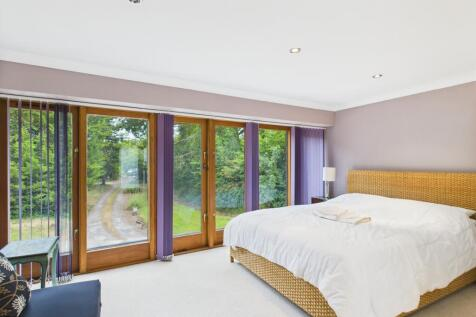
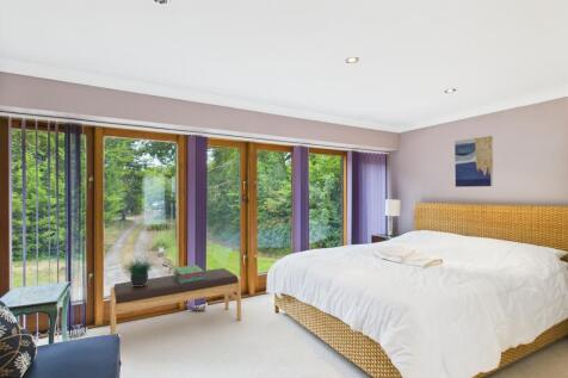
+ stack of books [172,264,206,284]
+ wall art [453,135,494,188]
+ bench [109,267,242,335]
+ potted plant [123,250,159,286]
